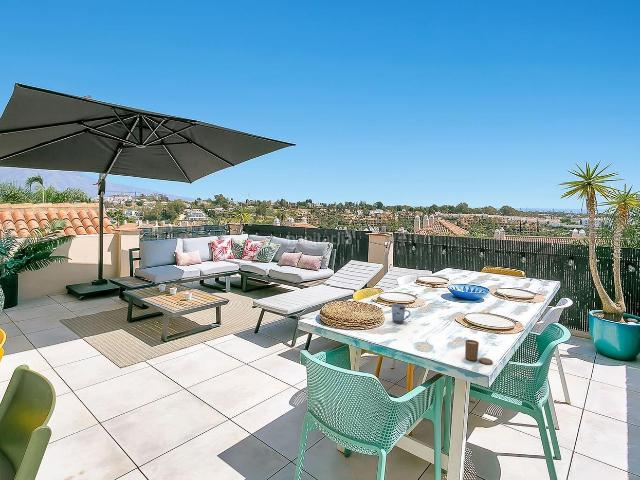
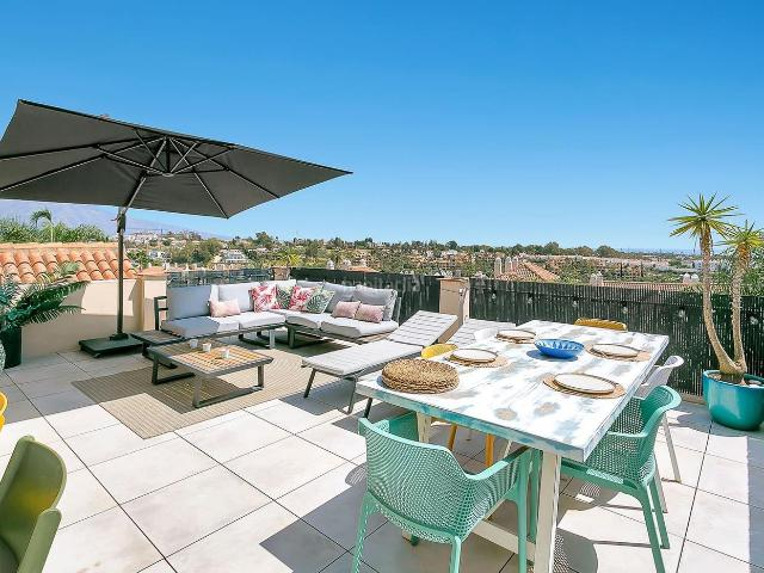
- candle [464,339,494,365]
- cup [391,303,411,324]
